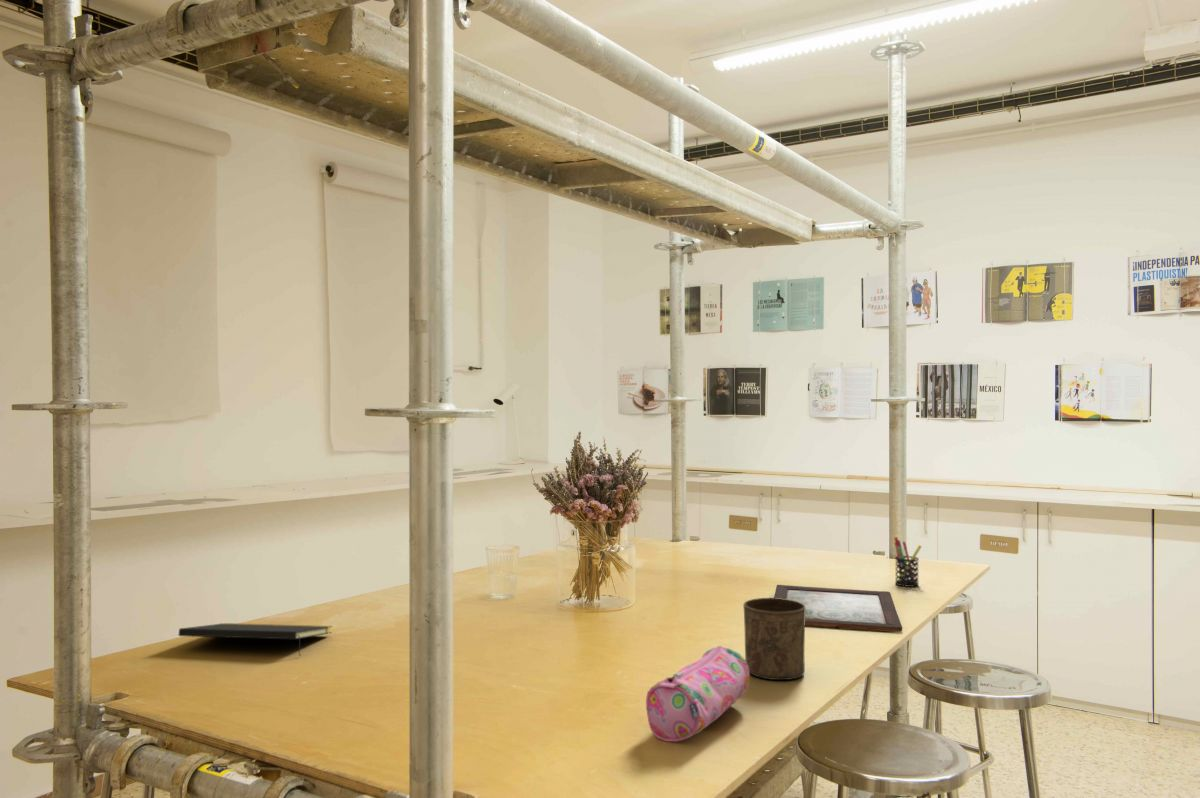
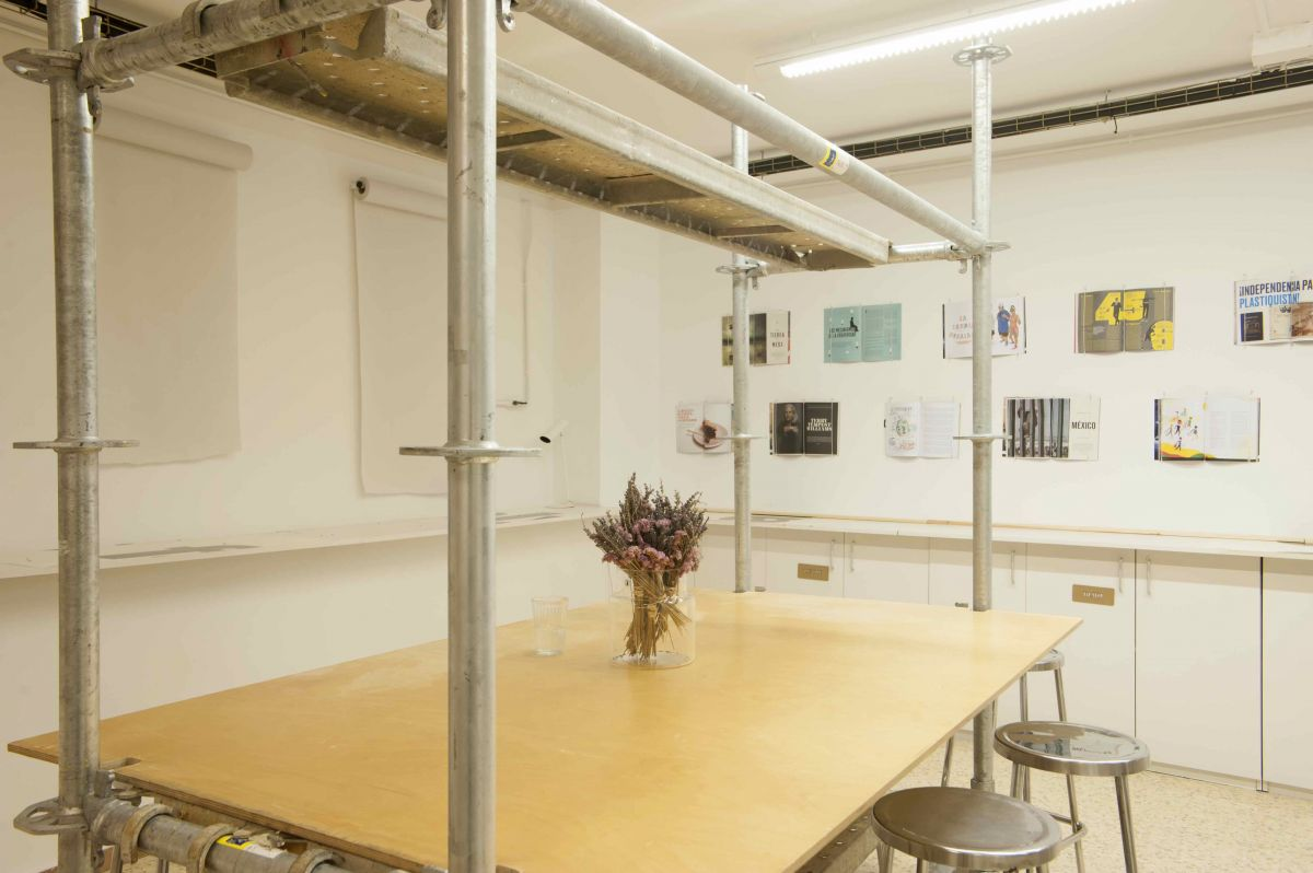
- pencil case [645,645,751,743]
- cup [742,597,806,681]
- picture frame [773,584,903,633]
- pen holder [893,536,923,588]
- notepad [178,622,333,657]
